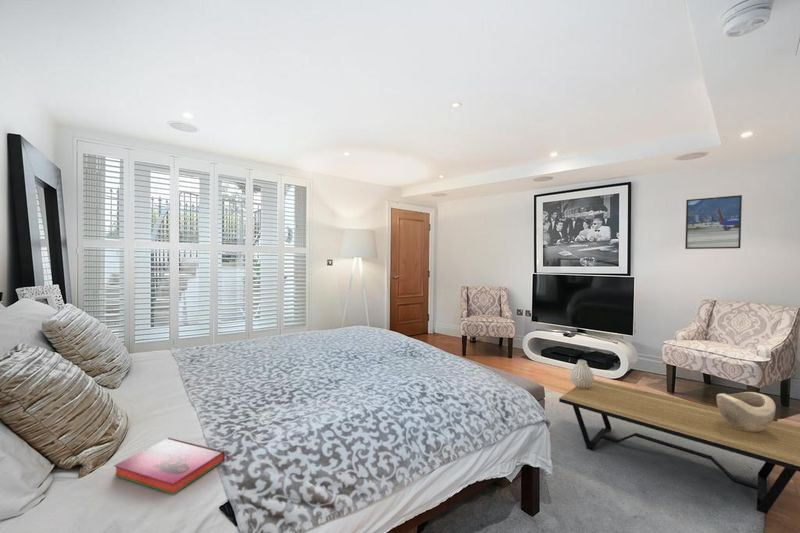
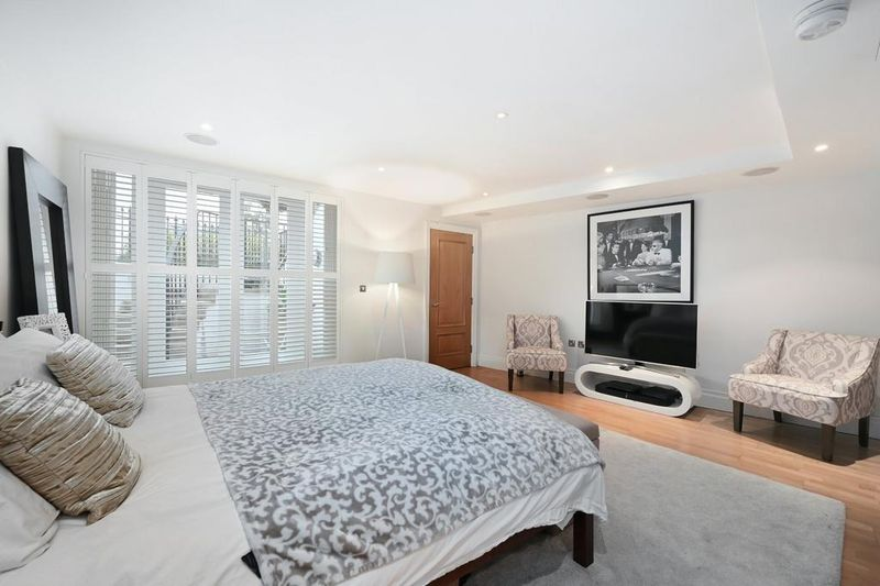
- coffee table [558,379,800,515]
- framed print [684,194,743,250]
- vase [569,359,595,389]
- decorative bowl [716,391,777,432]
- hardback book [113,437,226,496]
